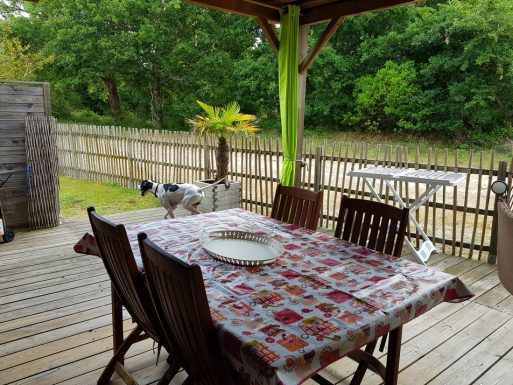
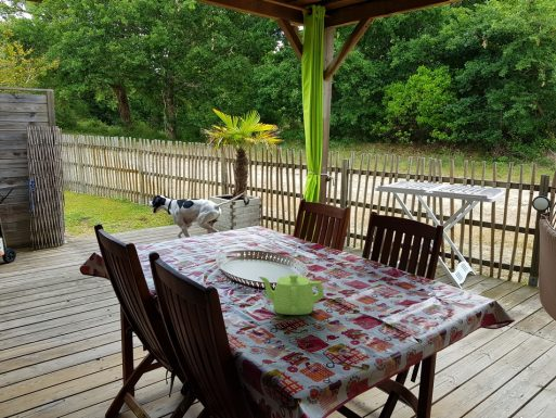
+ teapot [258,274,325,316]
